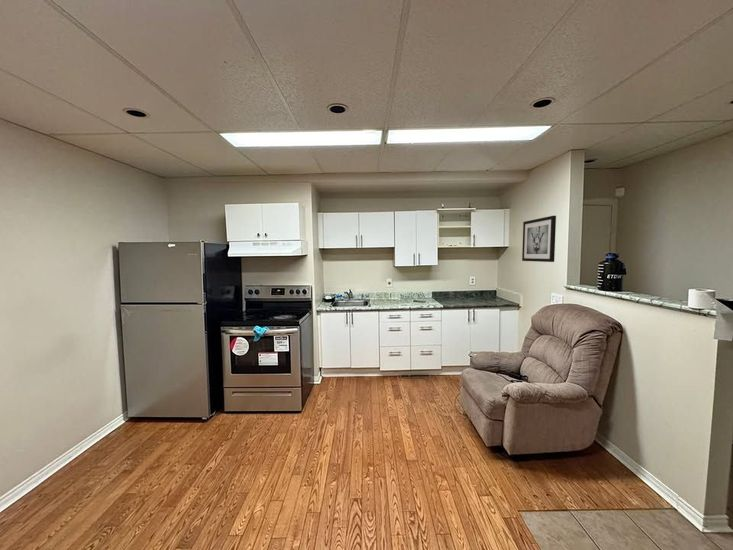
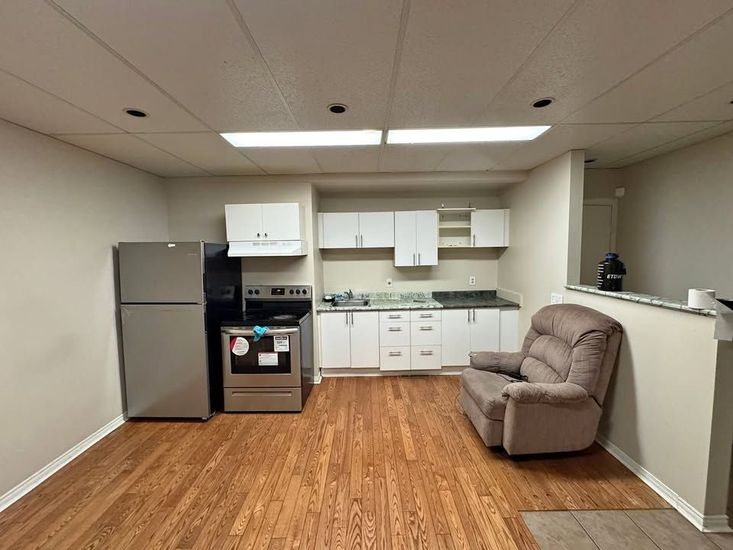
- wall art [521,215,557,263]
